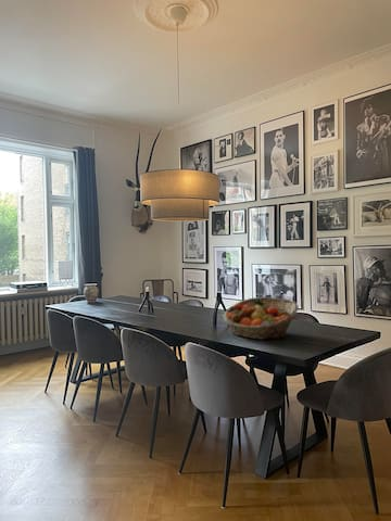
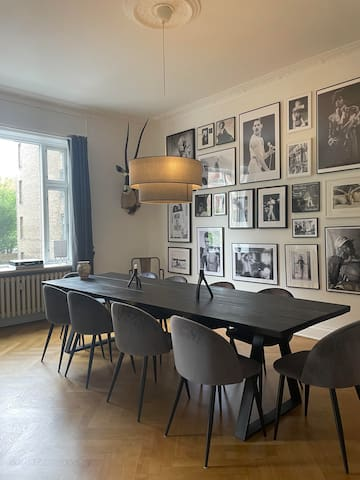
- fruit basket [222,296,300,341]
